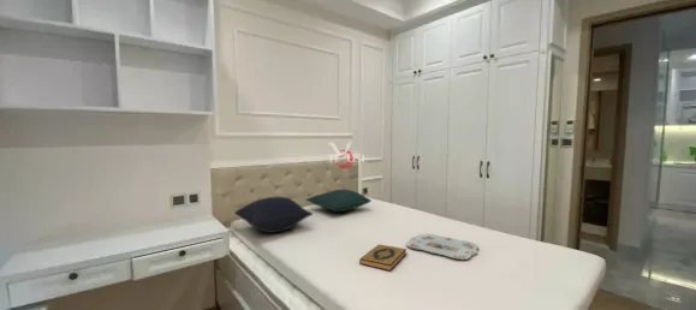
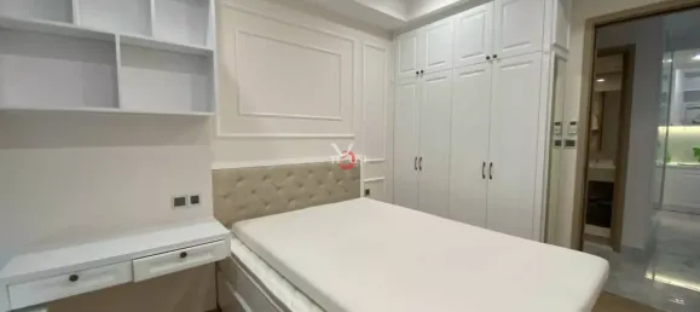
- hardback book [358,244,408,273]
- pillow [305,189,373,213]
- serving tray [405,232,480,261]
- pillow [233,196,314,234]
